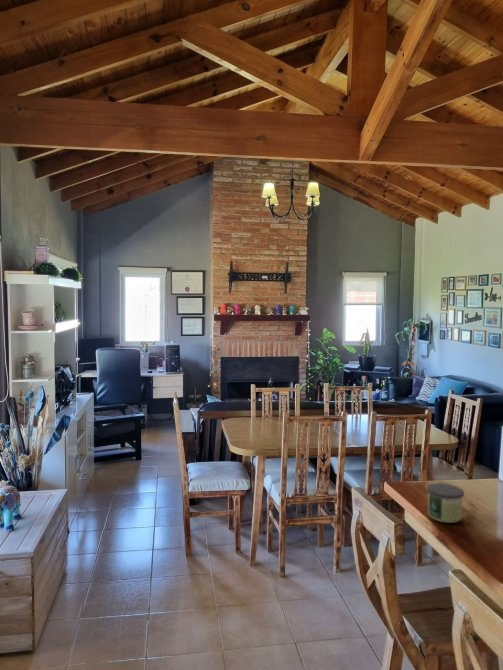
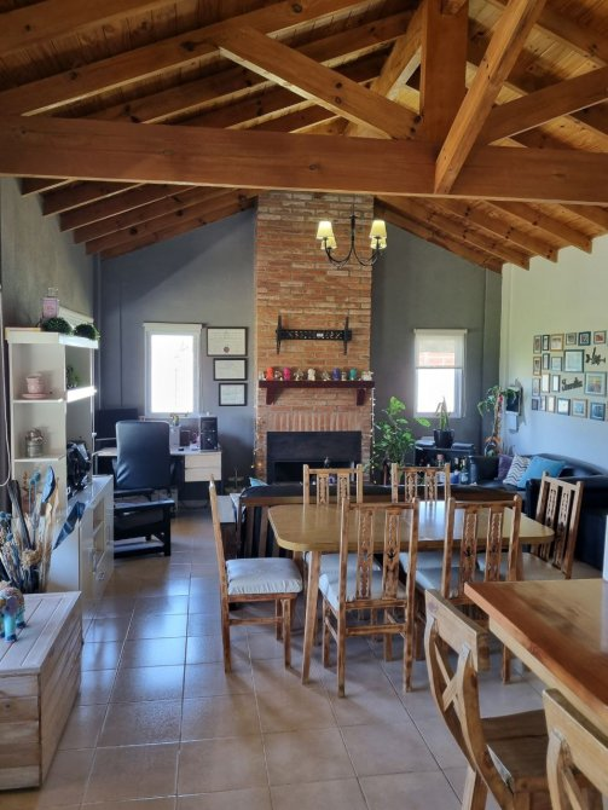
- candle [426,482,465,524]
